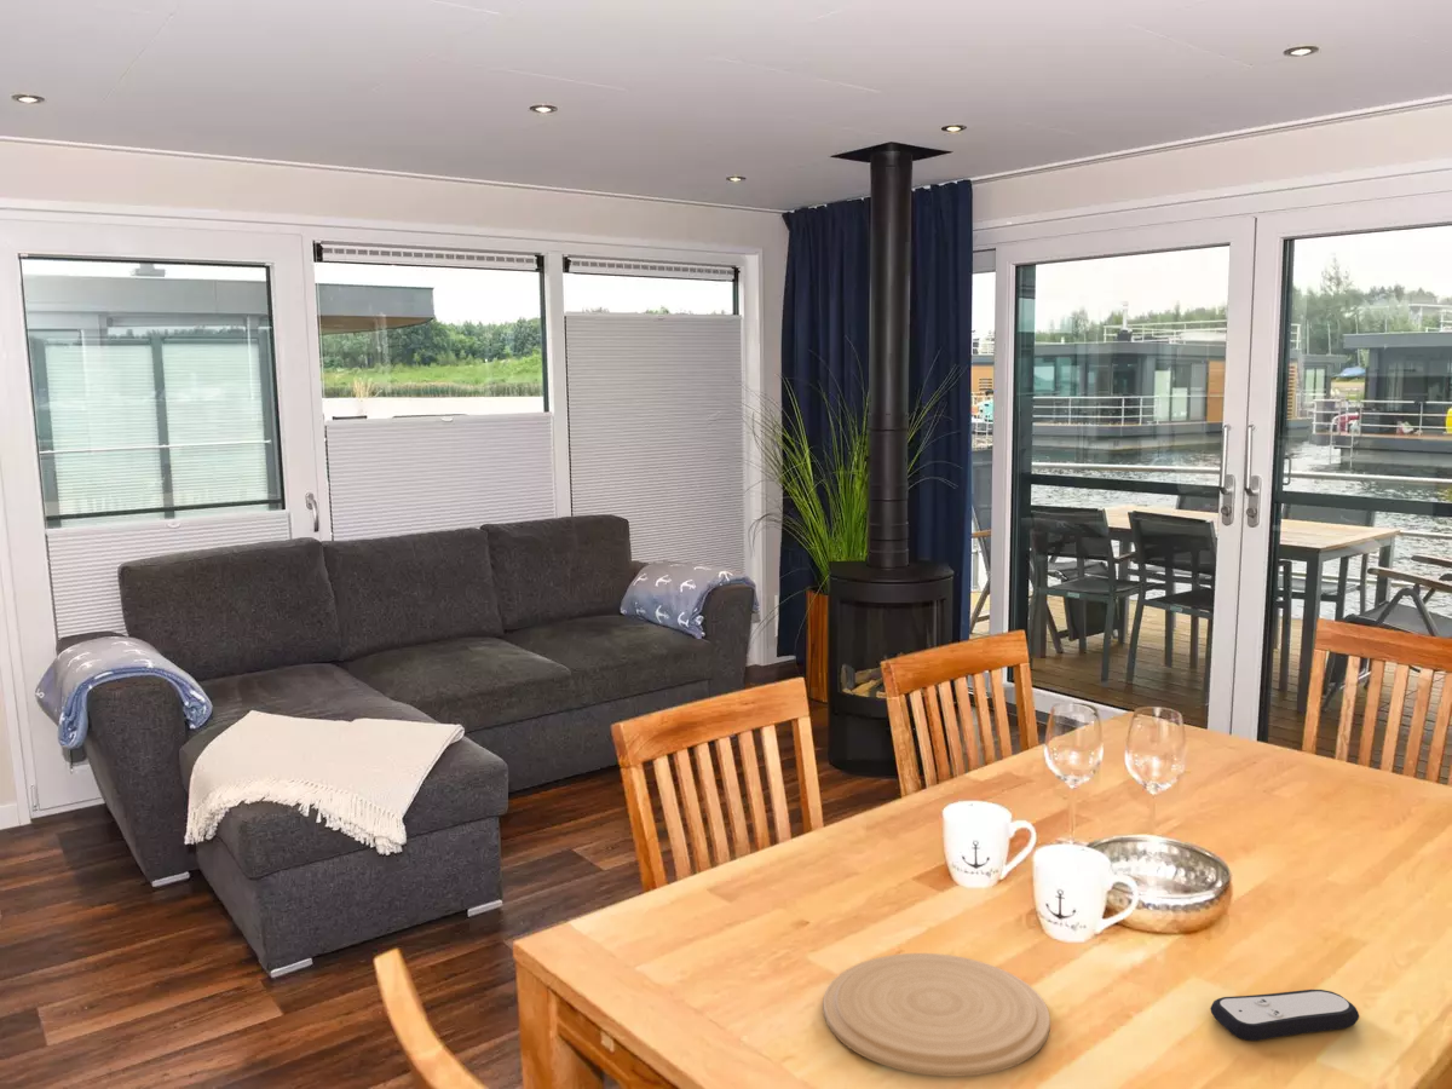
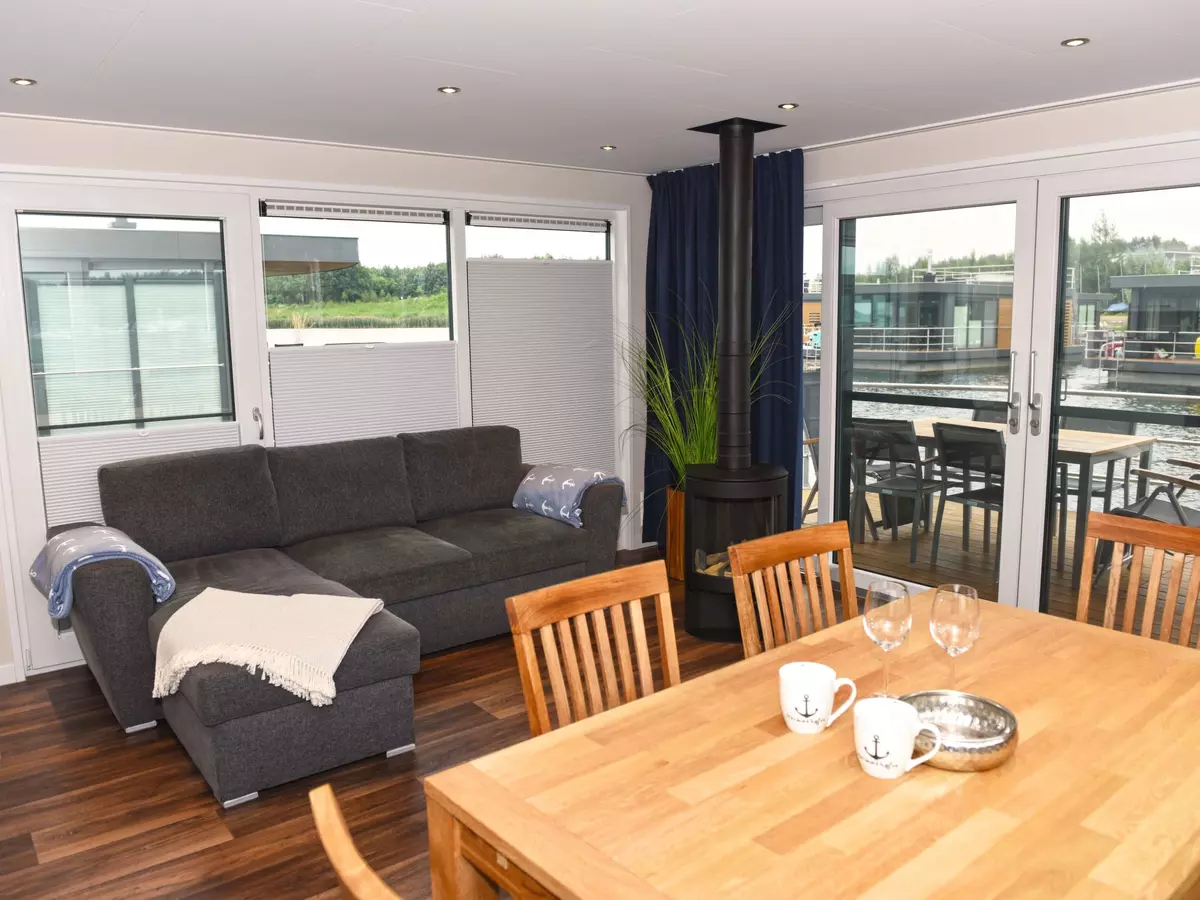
- plate [822,952,1051,1078]
- remote control [1209,989,1360,1042]
